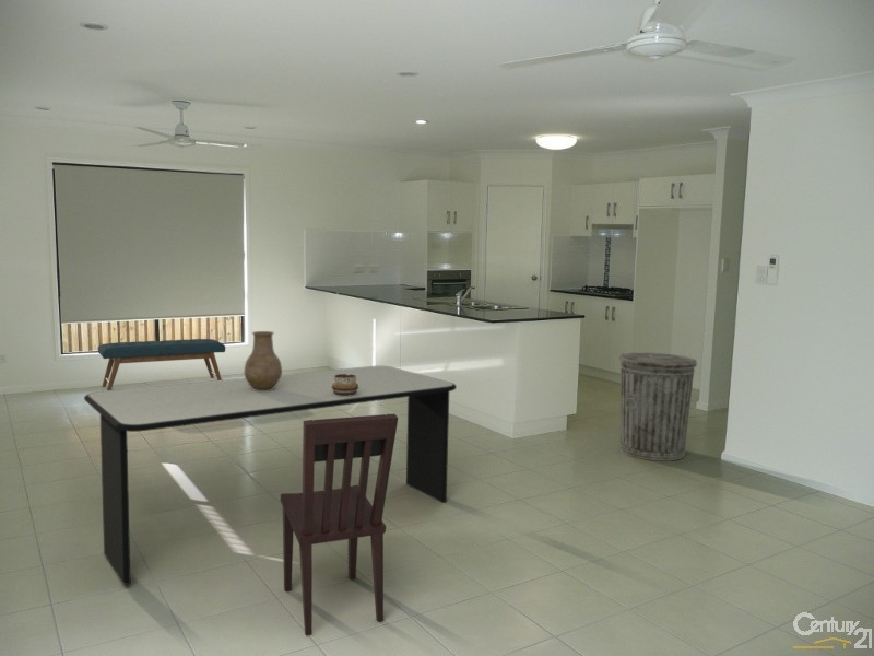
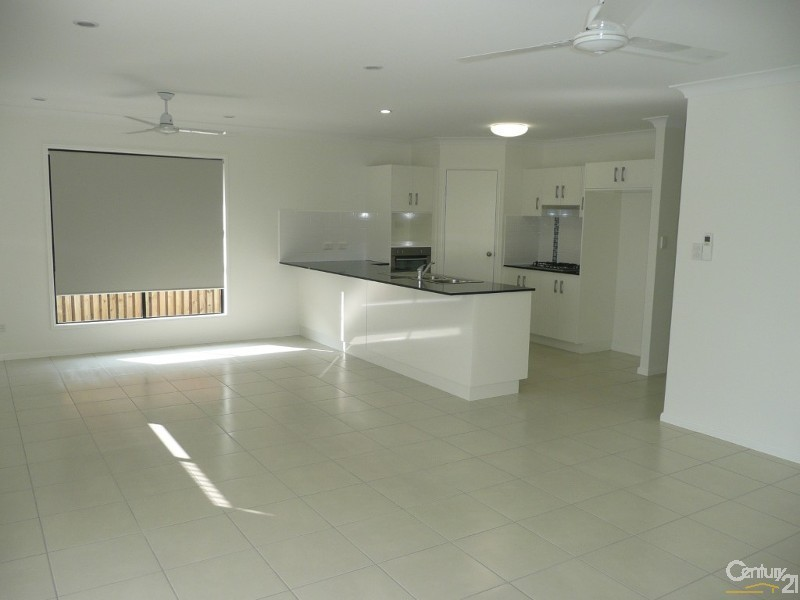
- bench [97,338,226,391]
- dining chair [280,413,399,637]
- dining table [83,365,458,586]
- decorative bowl [331,374,358,396]
- trash can [618,352,698,461]
- vase [243,330,283,391]
